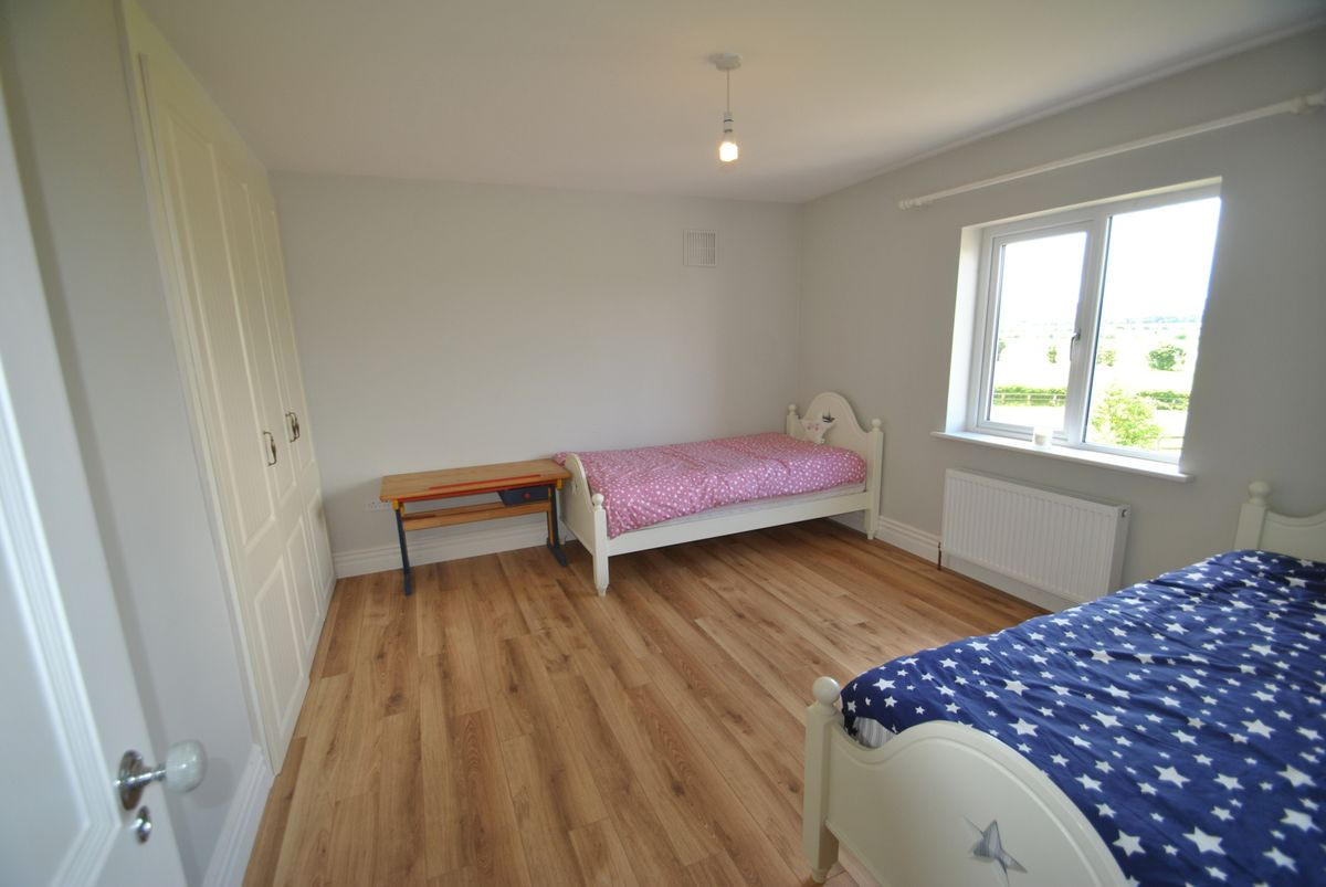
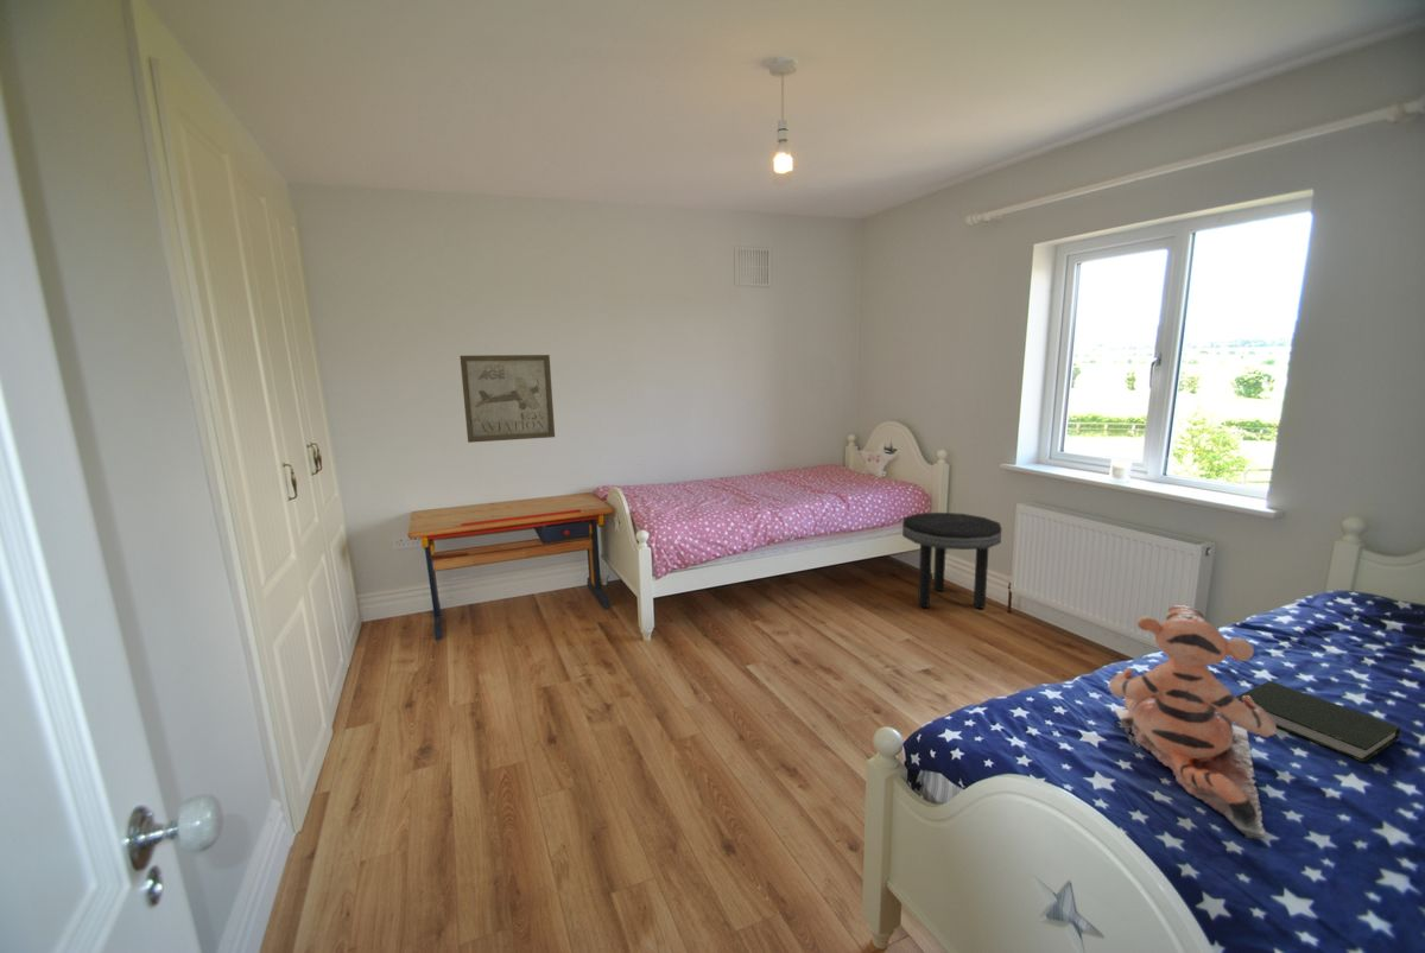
+ side table [901,512,1002,609]
+ book [1235,680,1401,763]
+ teddy bear [1108,604,1278,840]
+ wall art [458,354,556,444]
